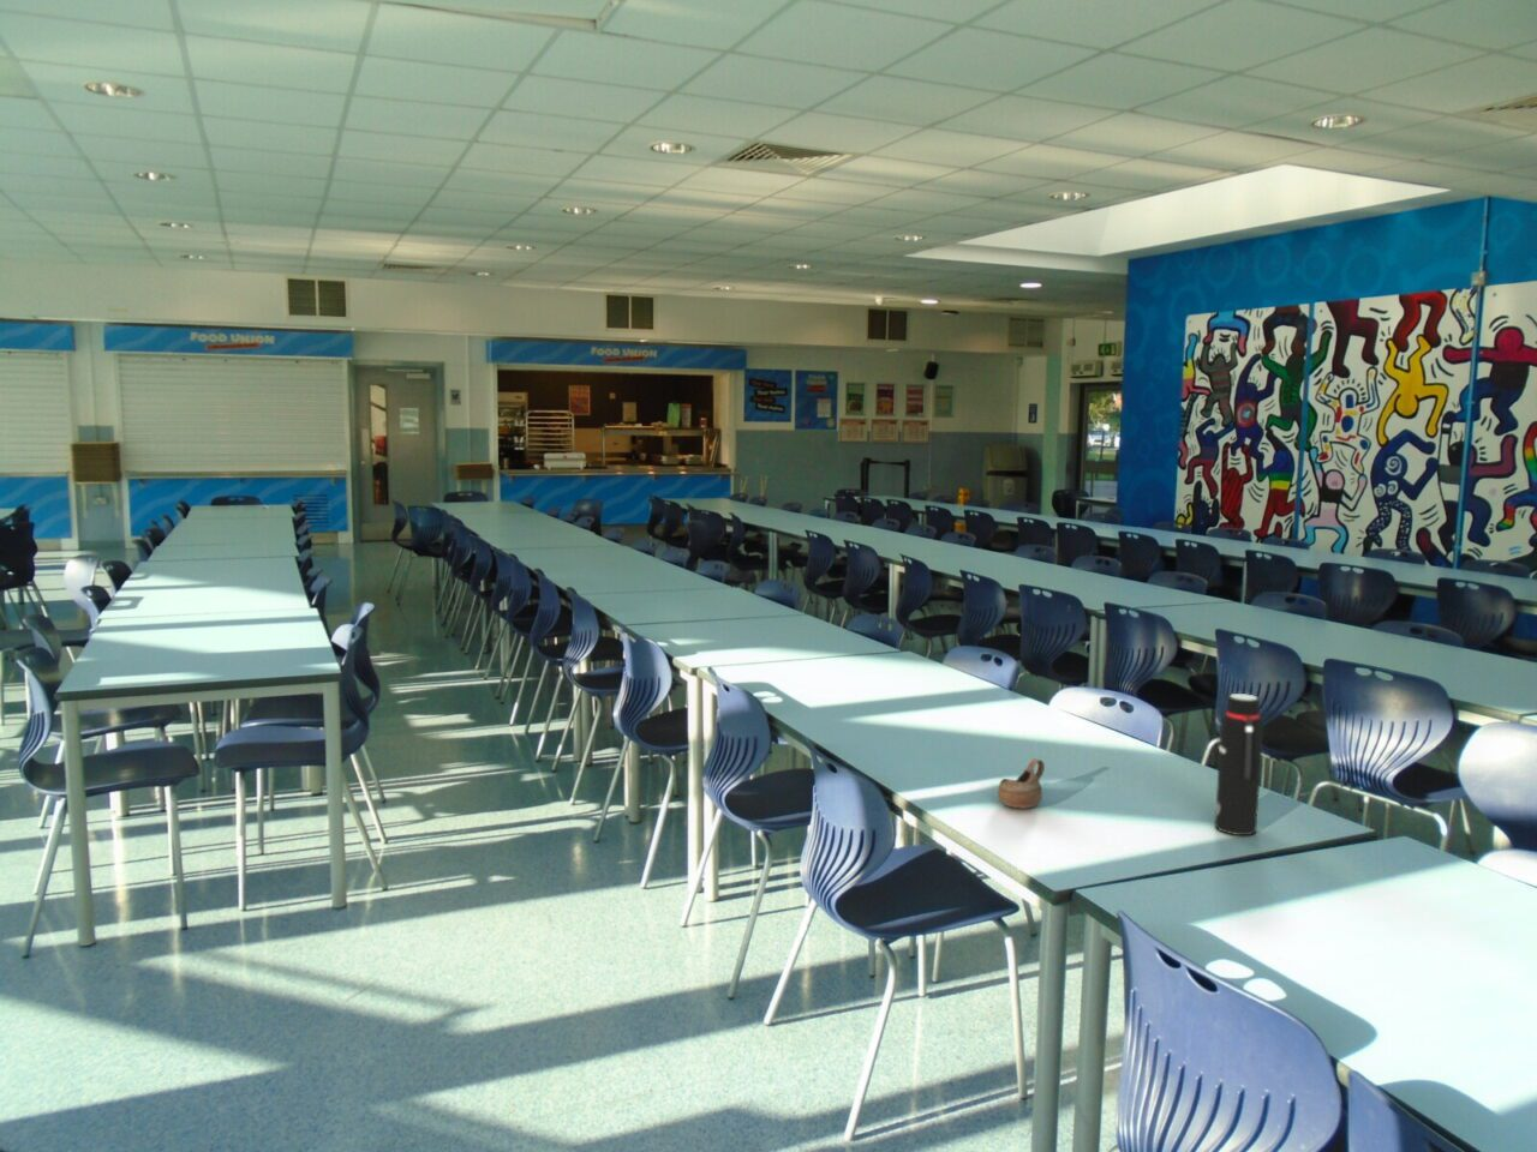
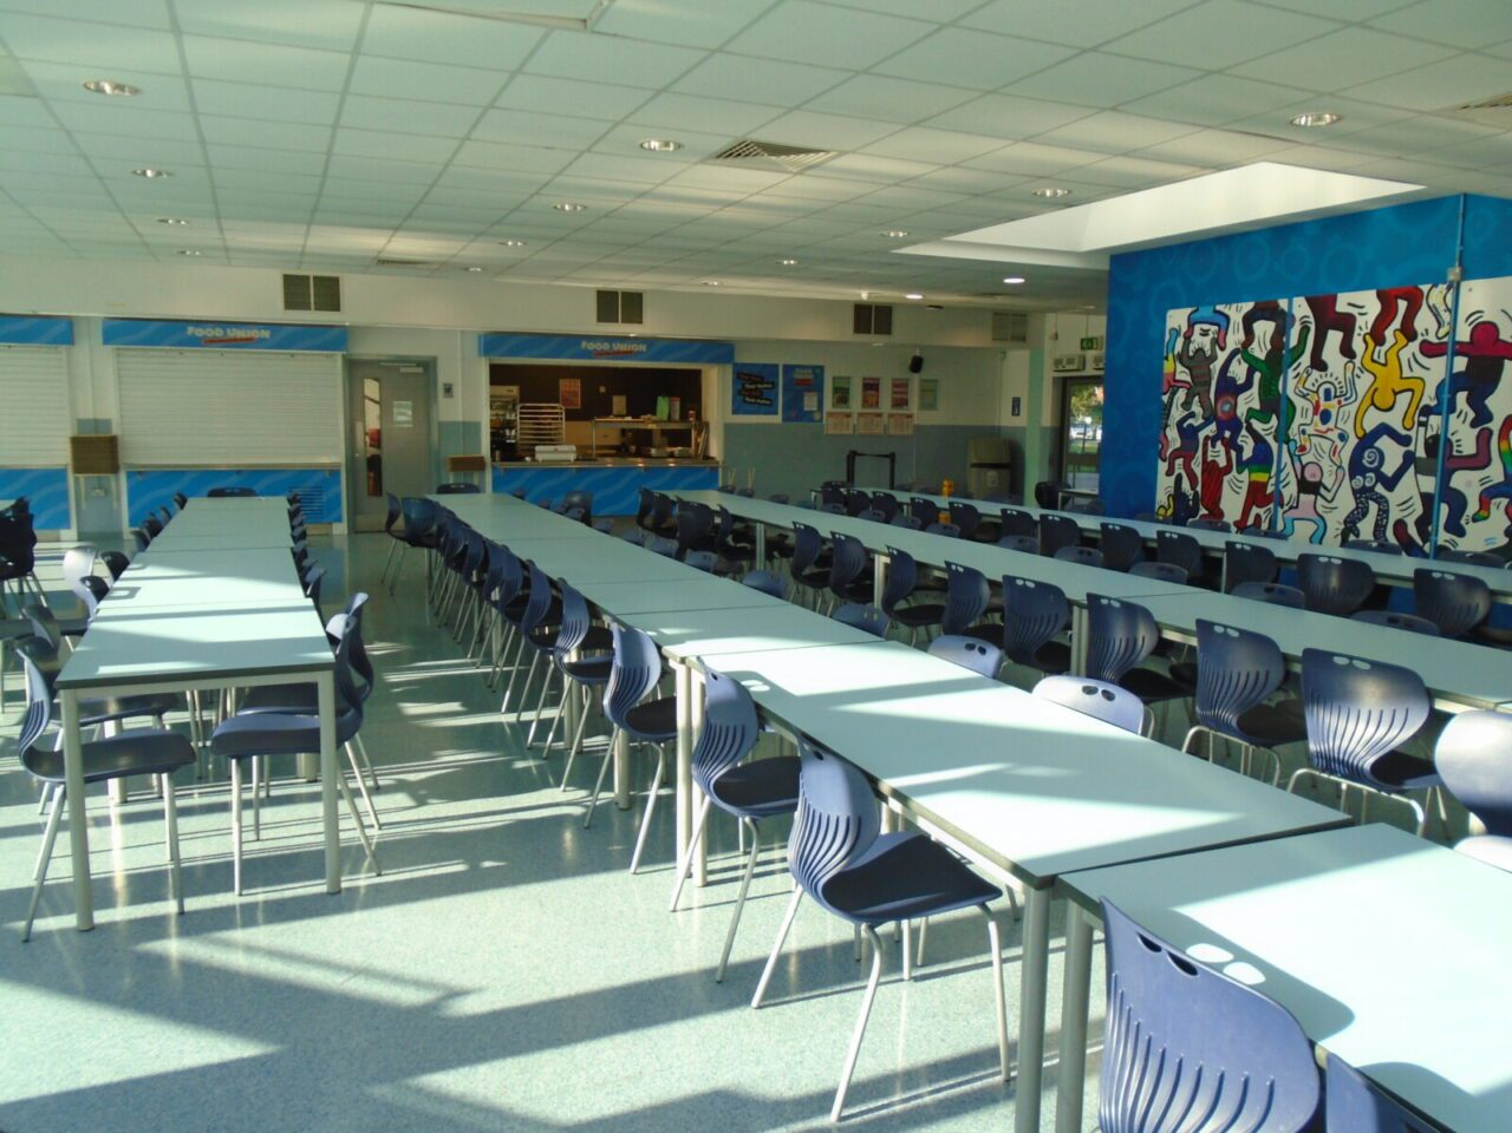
- cup [997,758,1046,810]
- water bottle [1214,692,1265,836]
